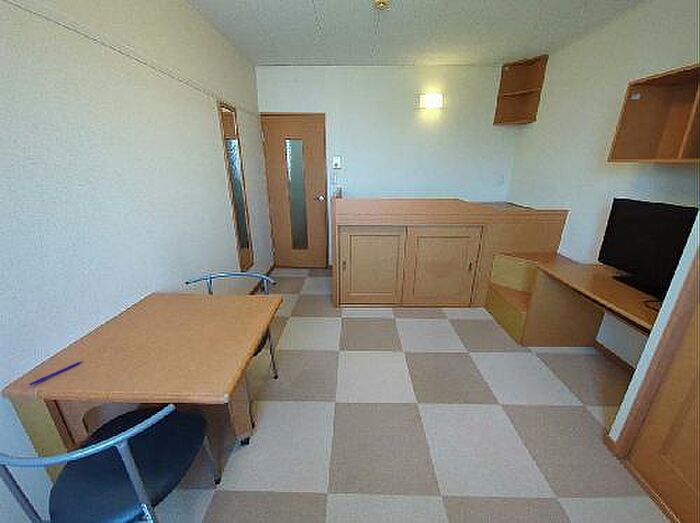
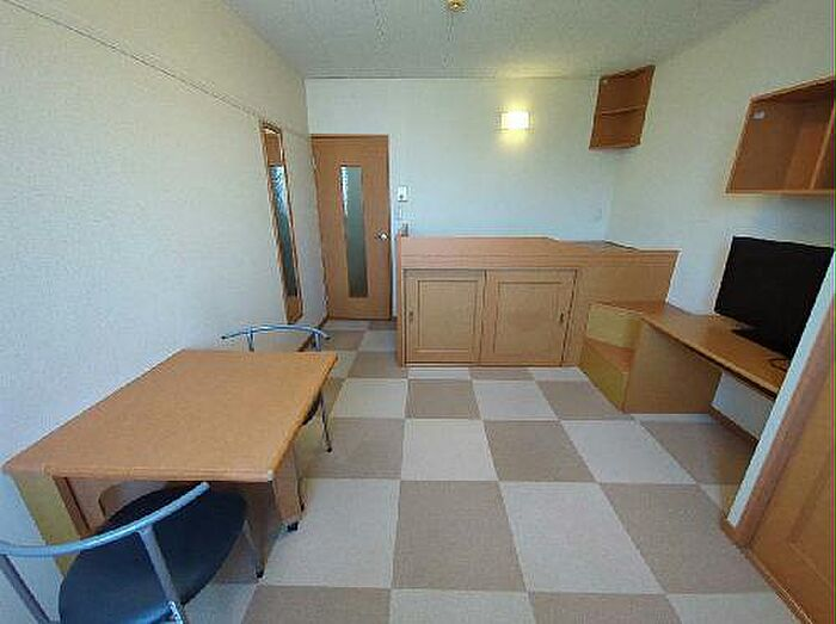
- pen [29,360,84,387]
